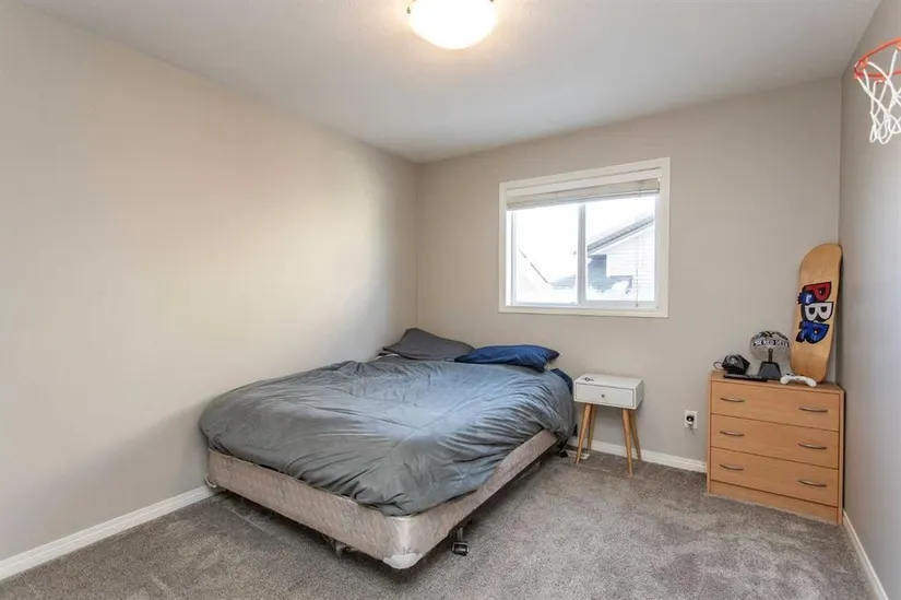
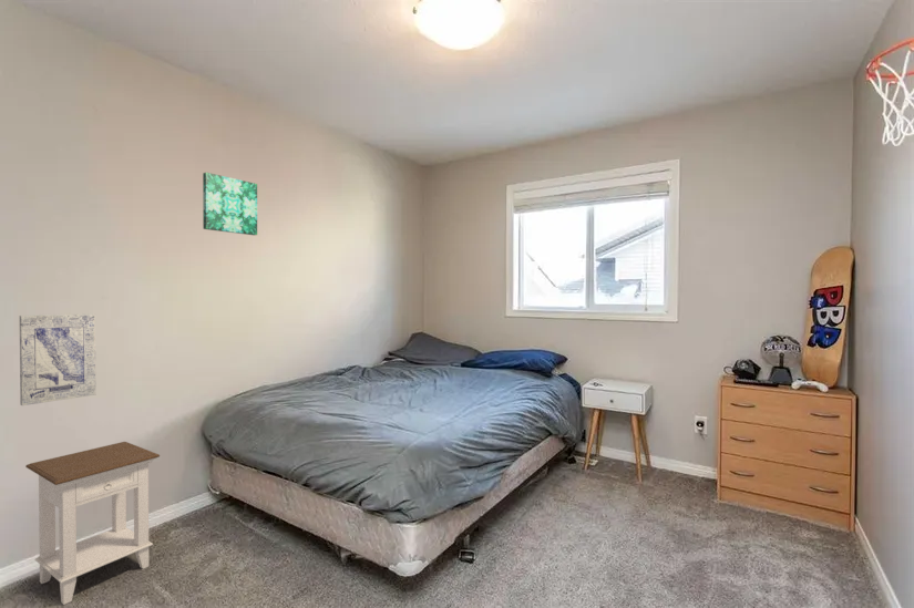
+ wall art [202,172,258,236]
+ wall art [19,312,97,406]
+ nightstand [24,441,161,606]
